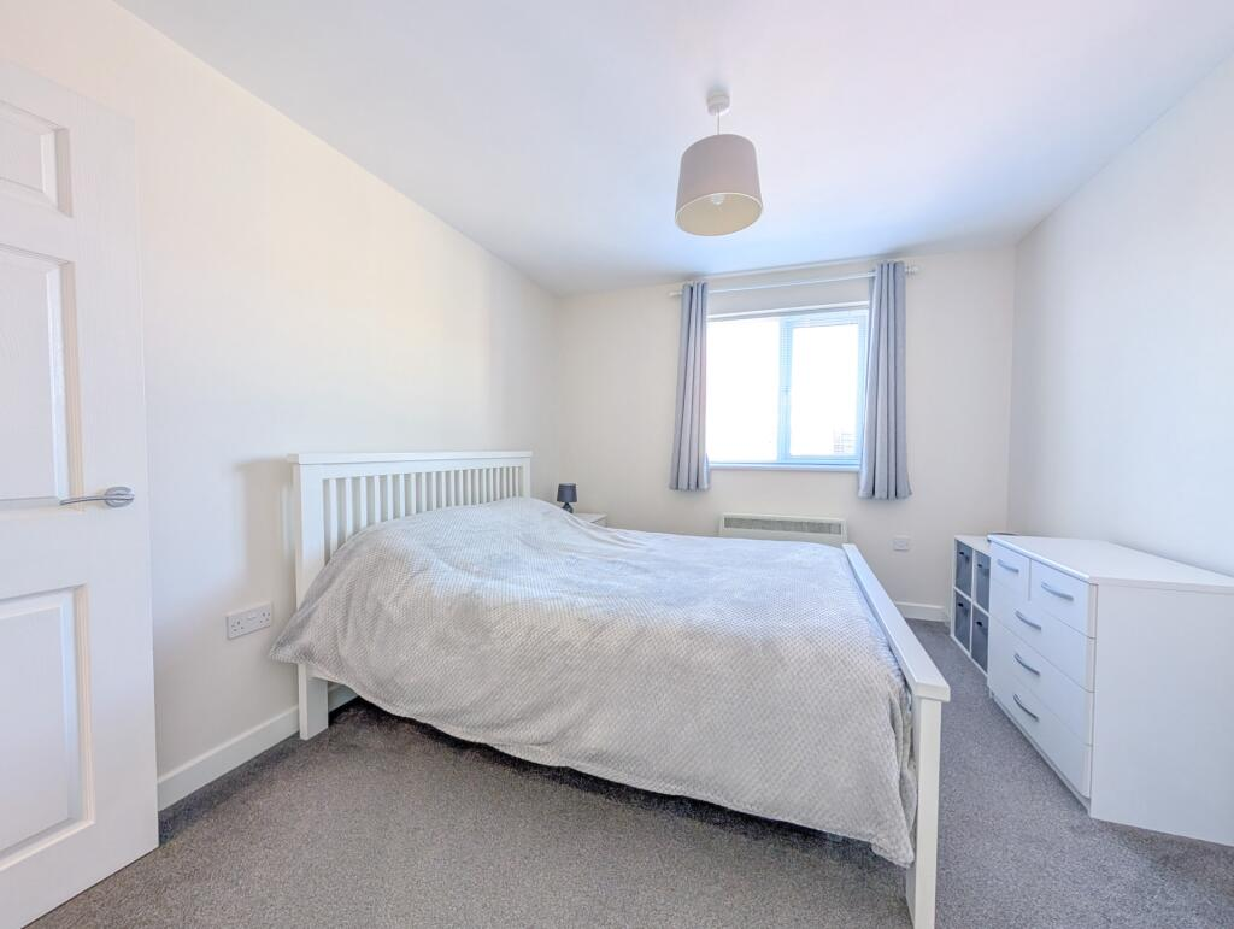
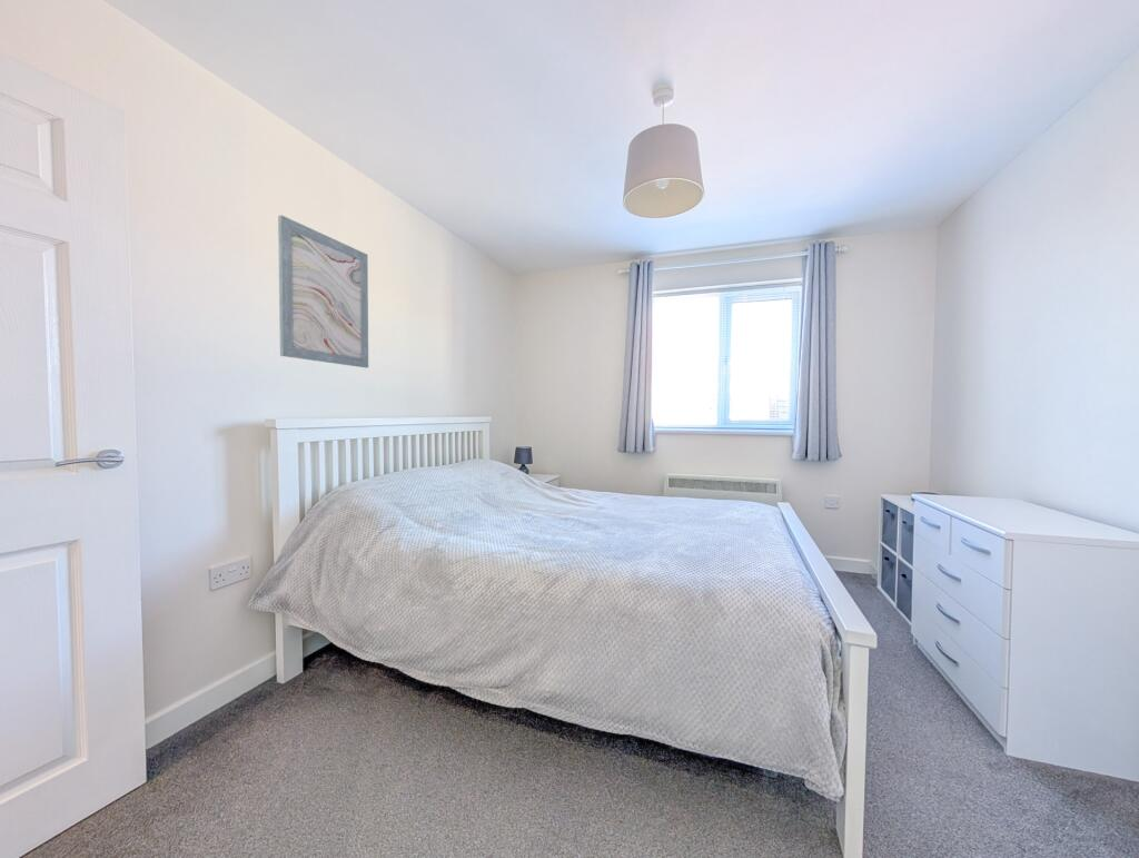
+ wall art [277,214,369,368]
